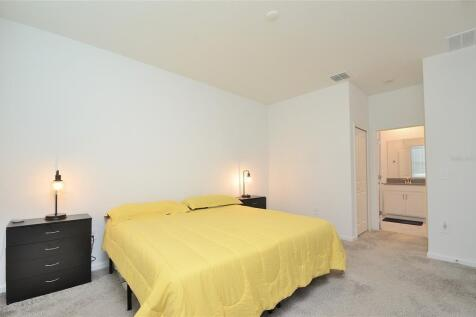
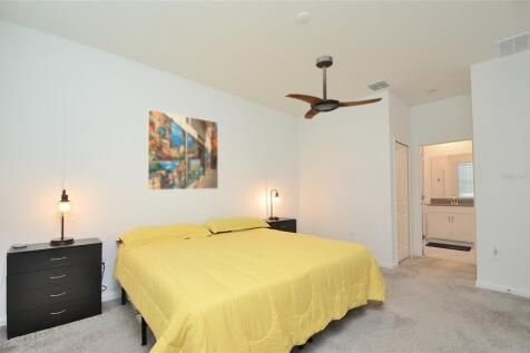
+ ceiling fan [284,55,383,120]
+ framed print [146,108,219,192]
